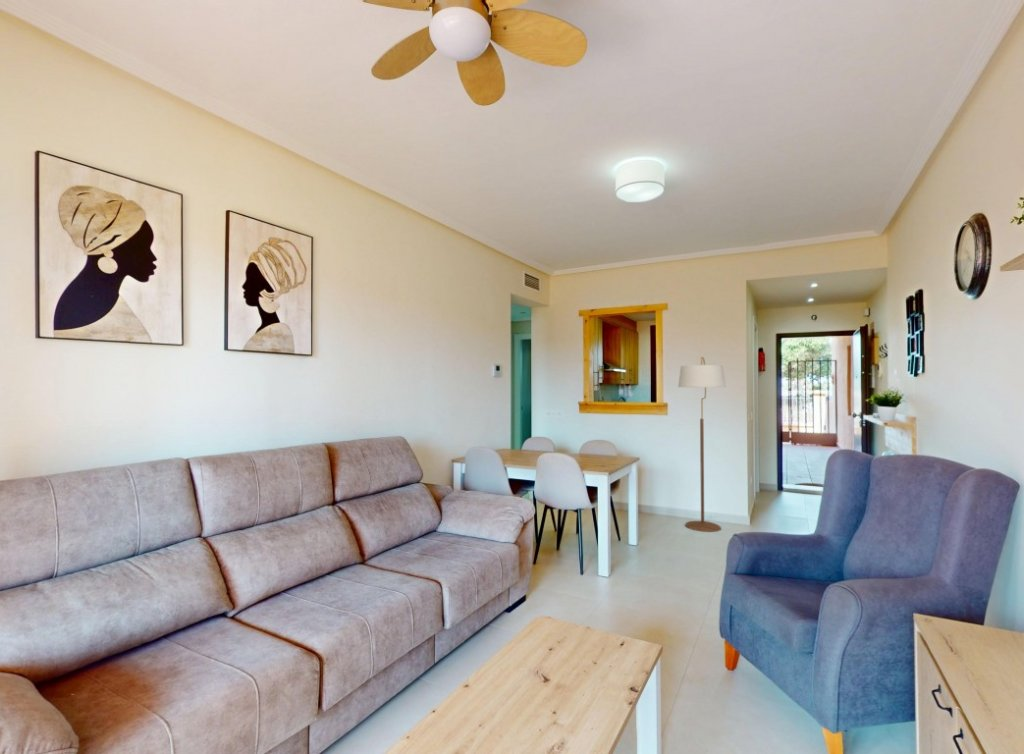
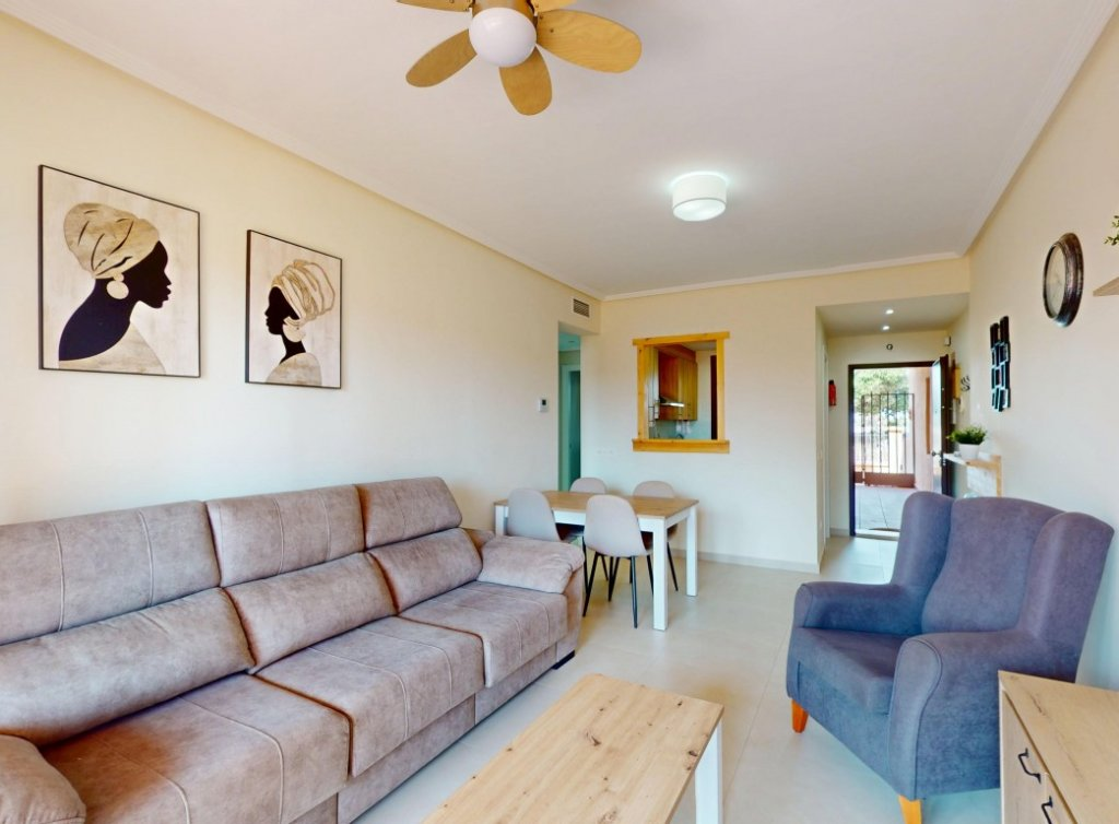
- floor lamp [677,356,727,533]
